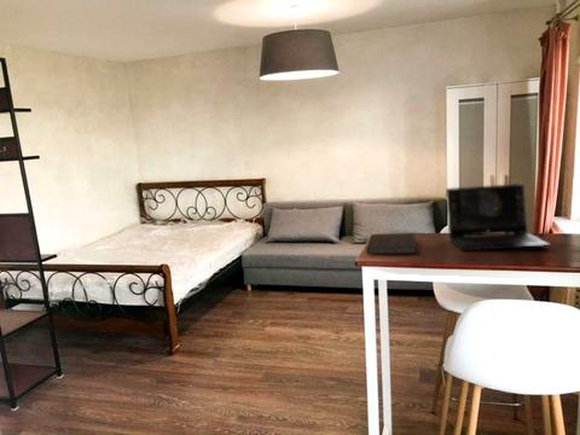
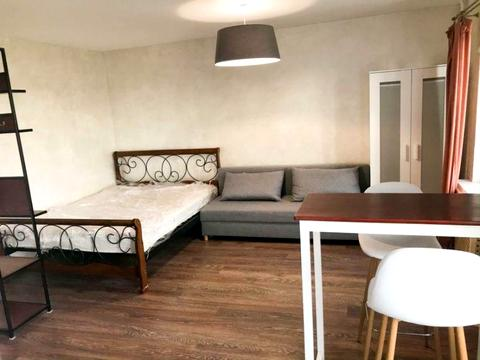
- notebook [365,232,418,255]
- laptop [445,182,551,251]
